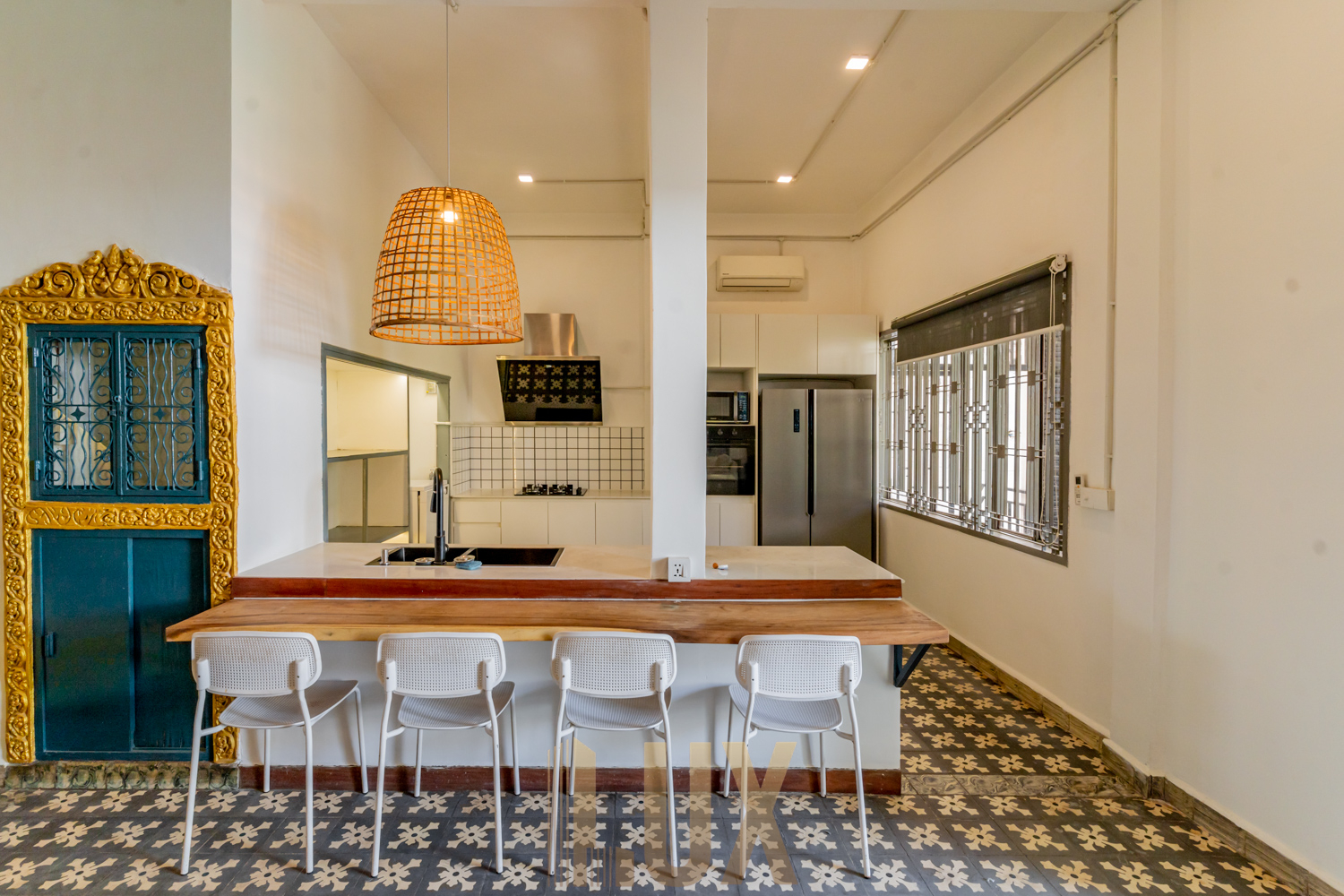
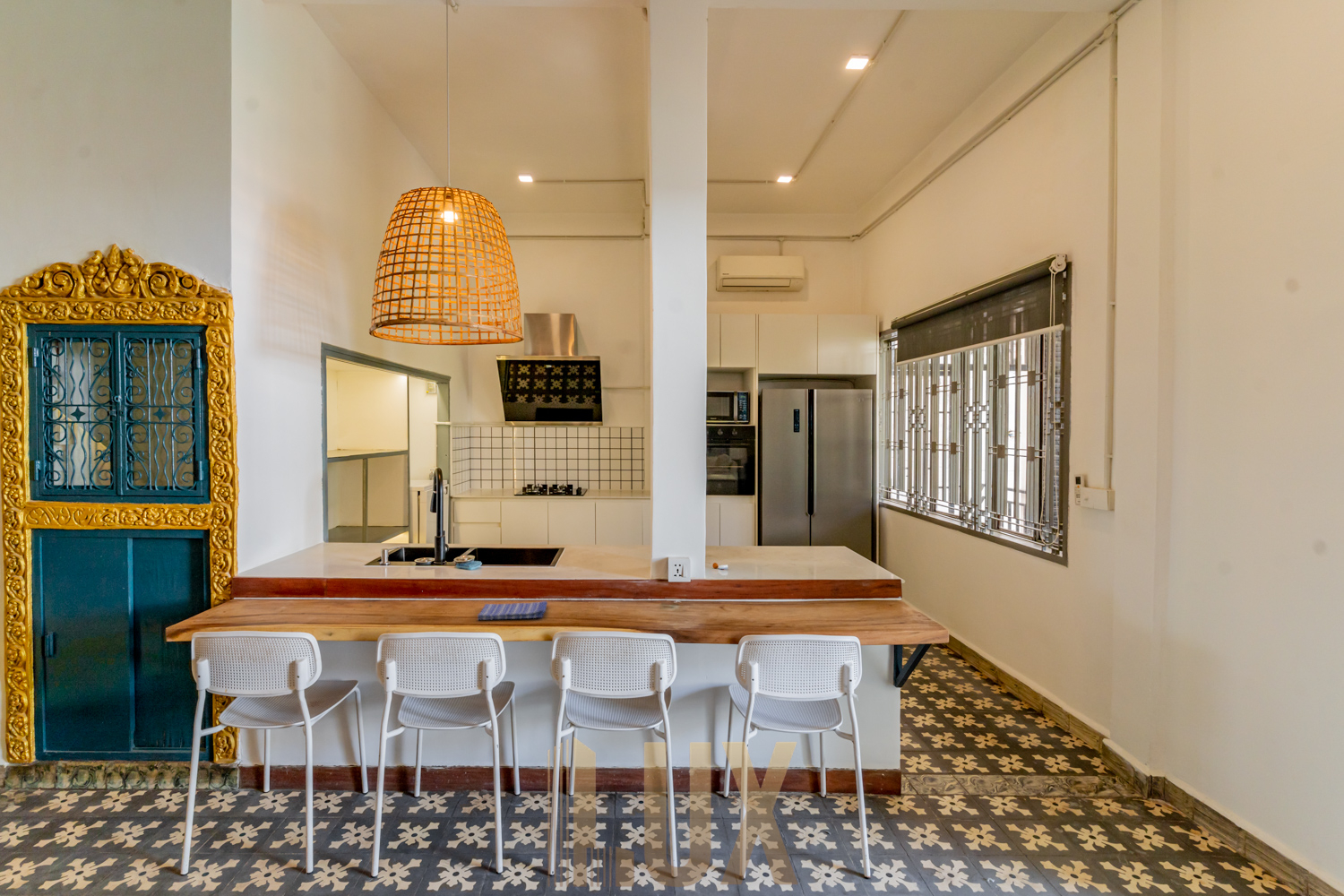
+ dish towel [477,600,548,621]
